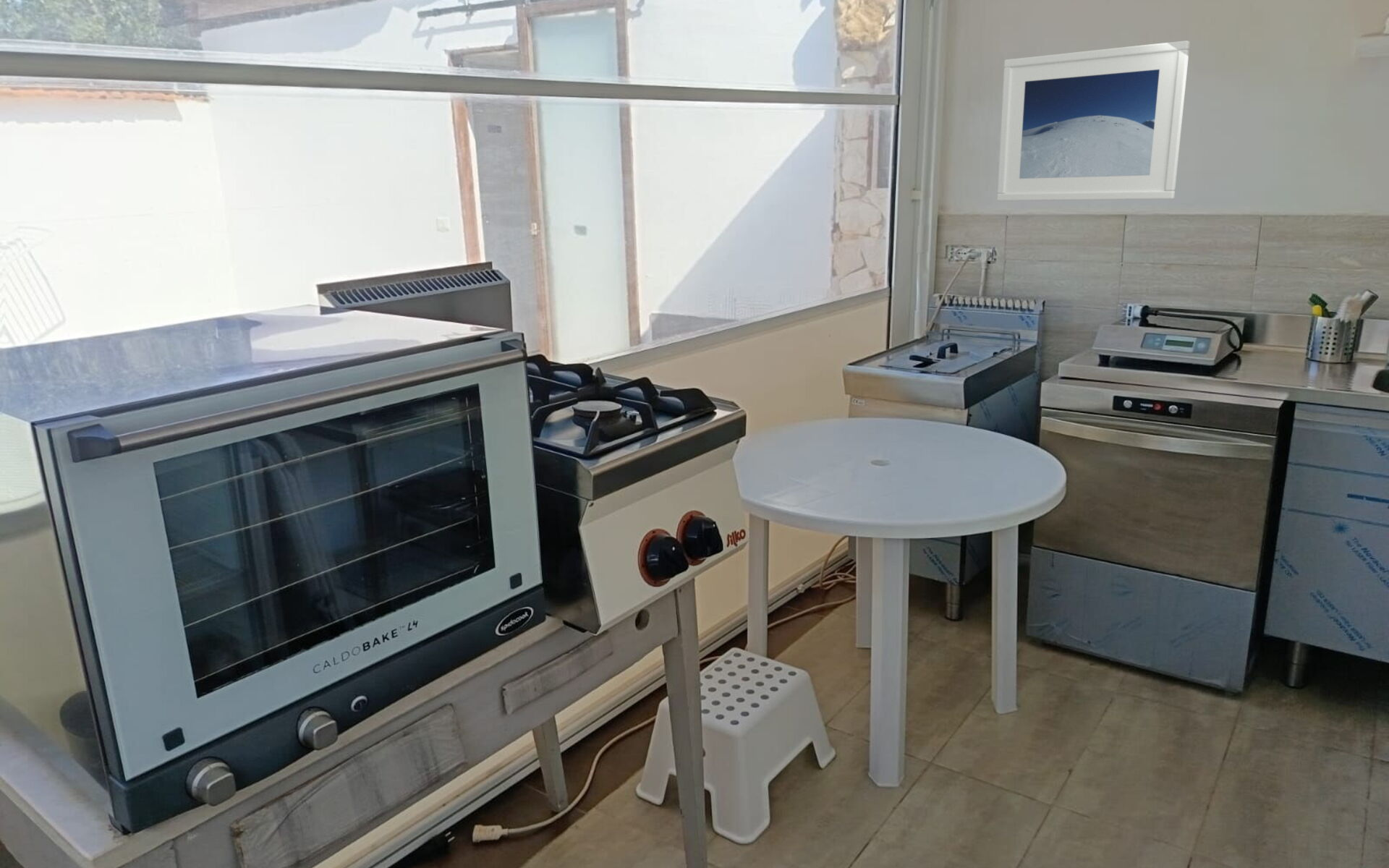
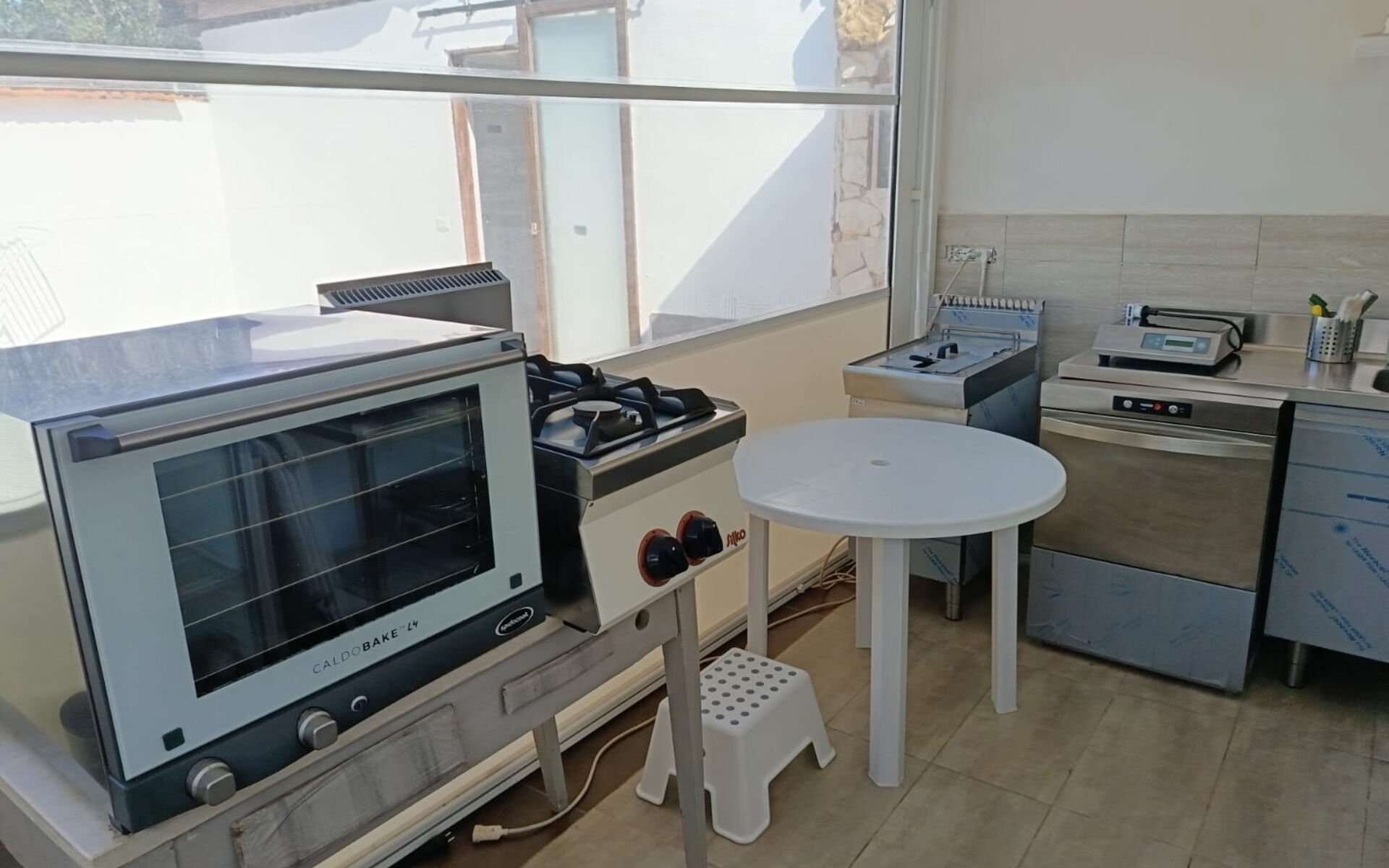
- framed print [996,40,1191,202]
